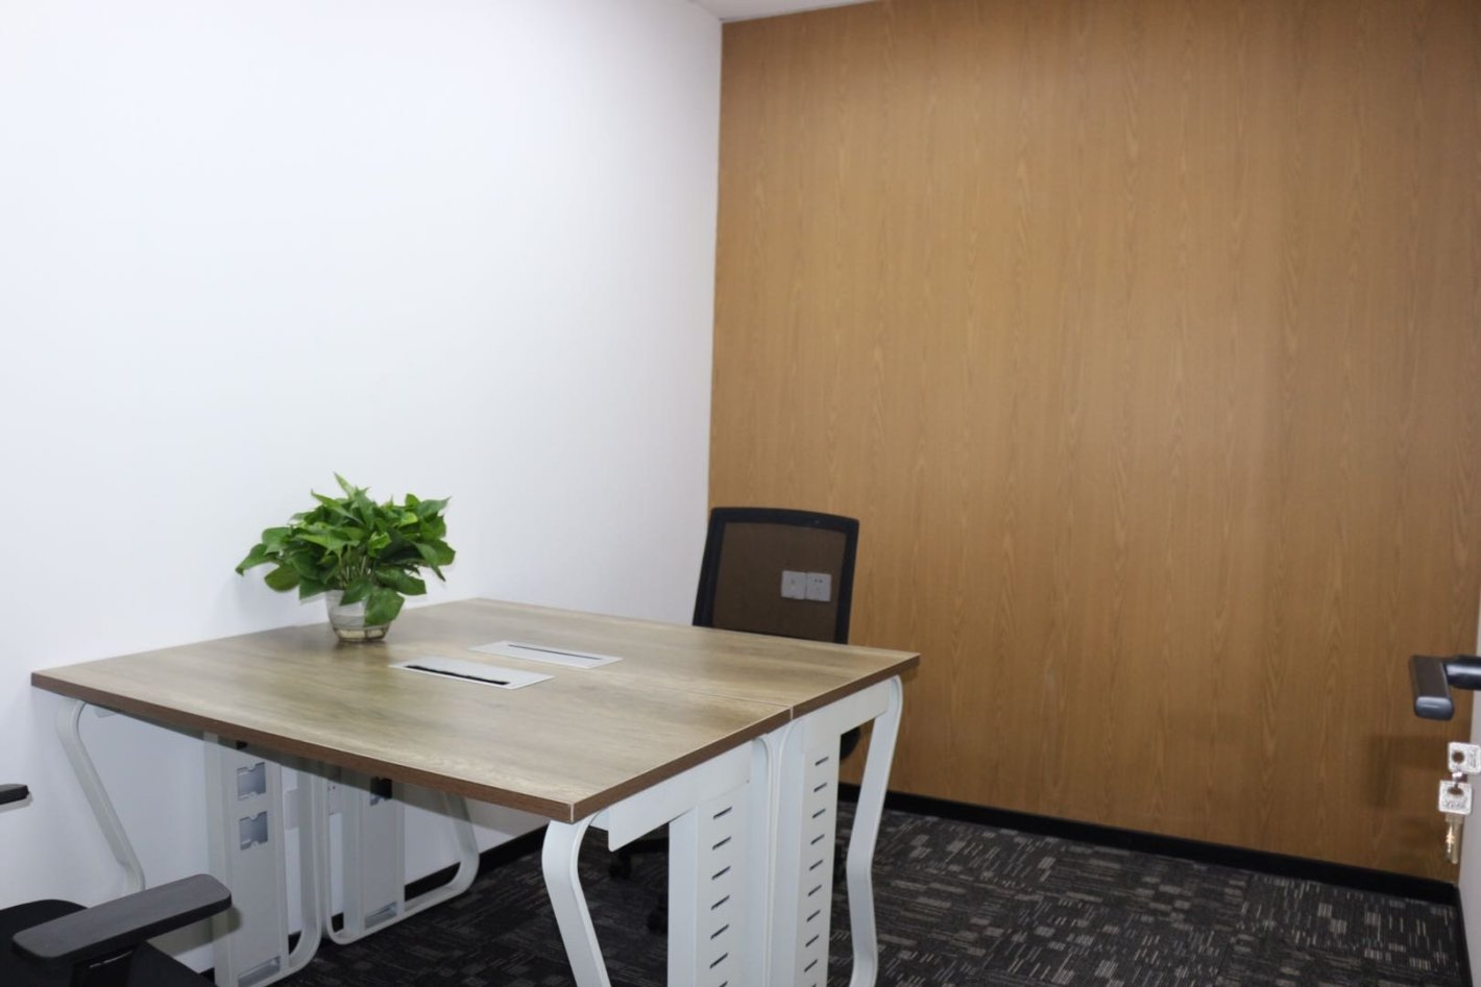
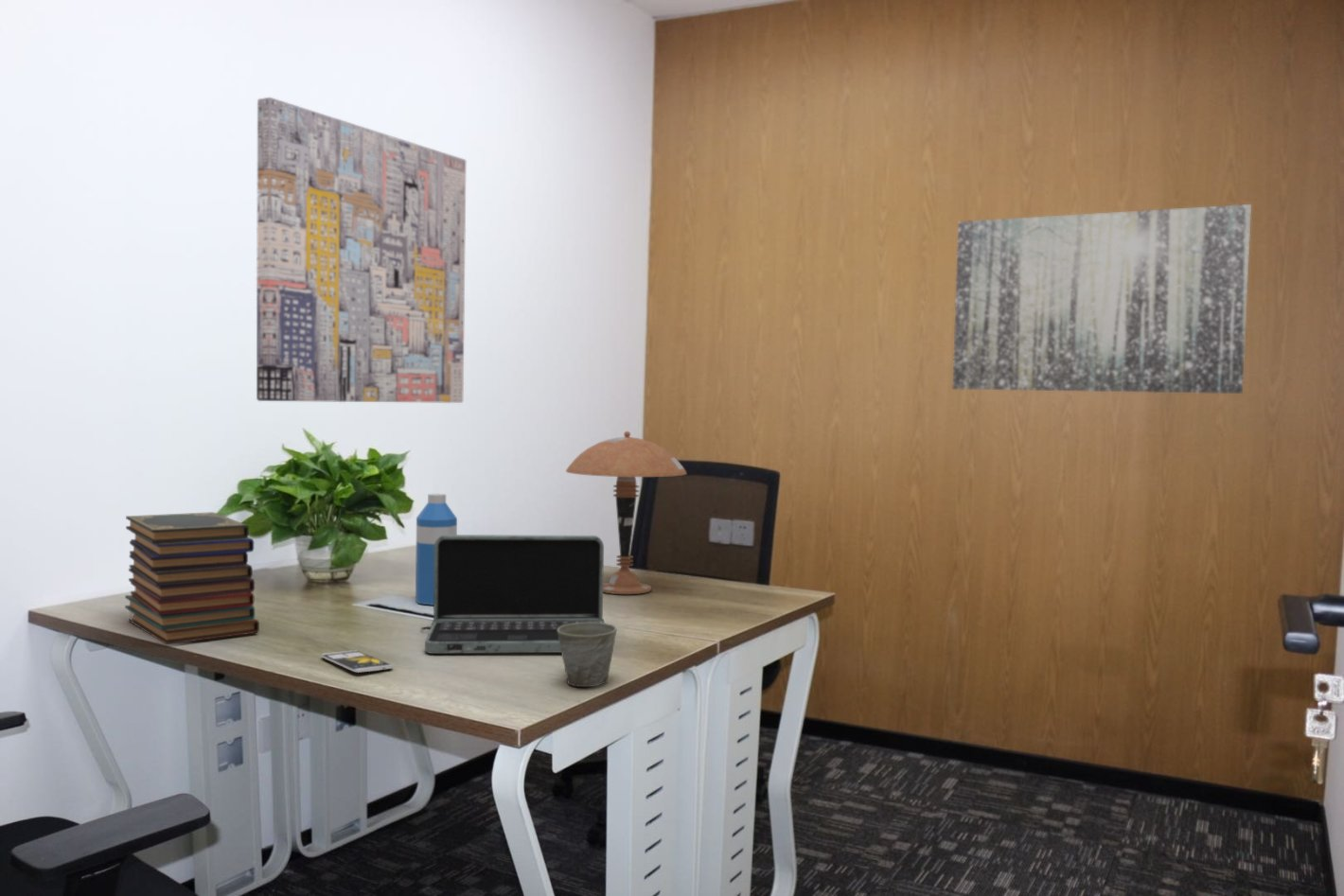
+ laptop [419,534,605,655]
+ mug [557,622,618,688]
+ water bottle [415,493,458,606]
+ smartphone [320,649,394,674]
+ wall art [256,97,467,404]
+ book stack [124,511,260,645]
+ wall art [952,203,1252,395]
+ table lamp [565,430,687,595]
